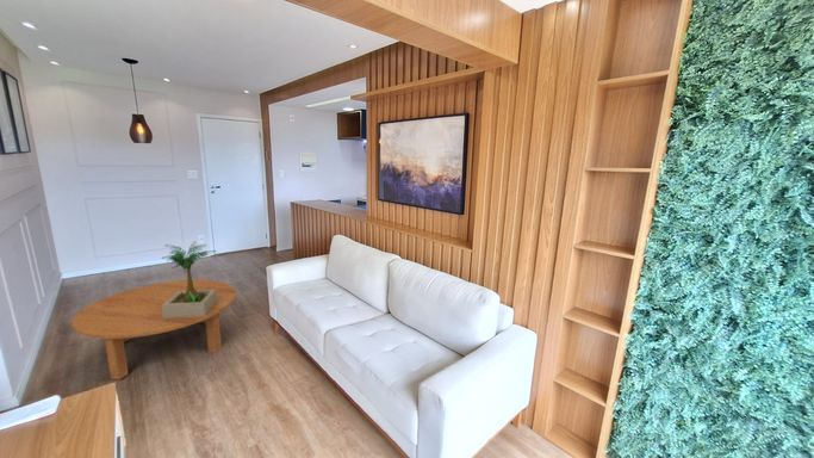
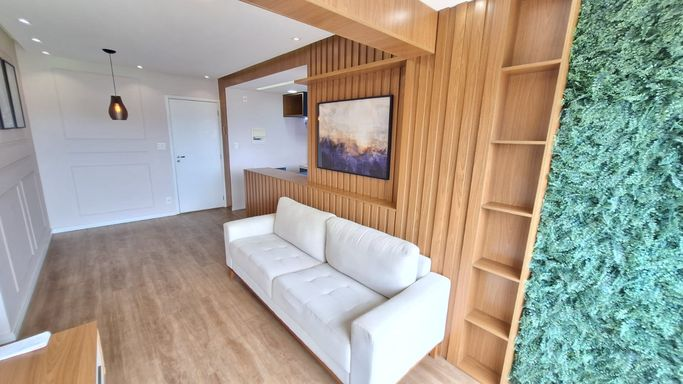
- potted plant [161,240,217,318]
- coffee table [70,279,237,380]
